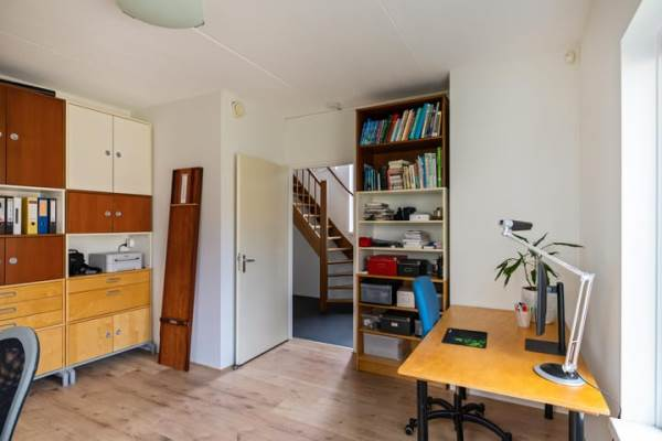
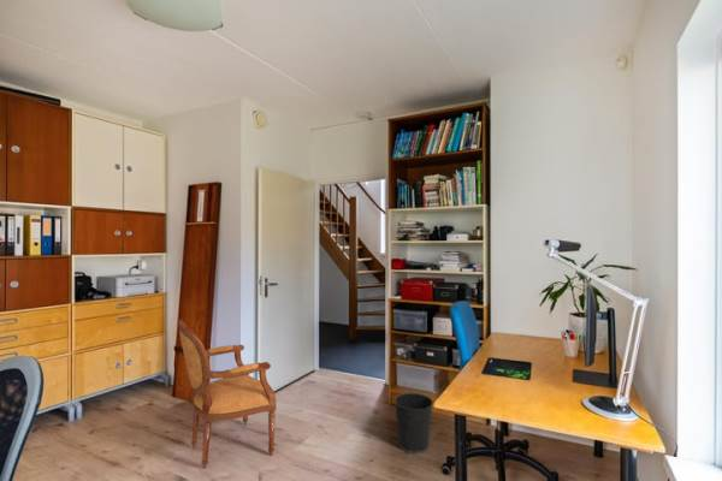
+ wastebasket [393,392,434,455]
+ armchair [176,317,277,470]
